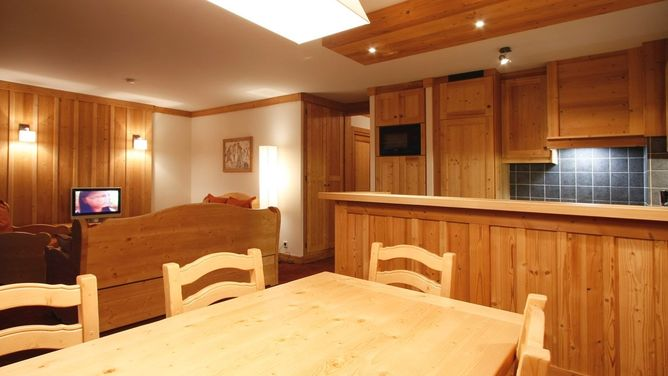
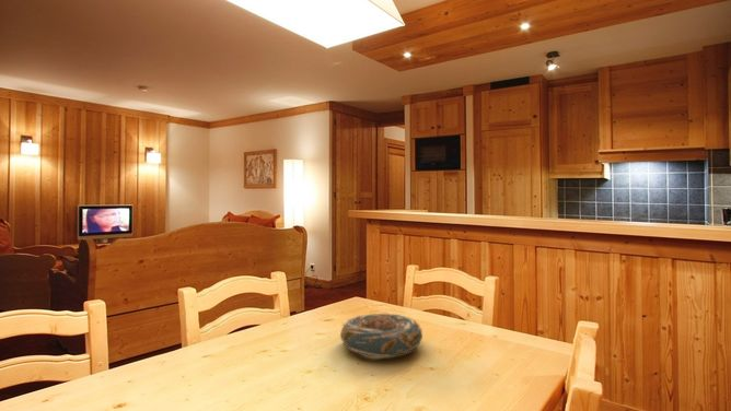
+ decorative bowl [338,312,423,359]
